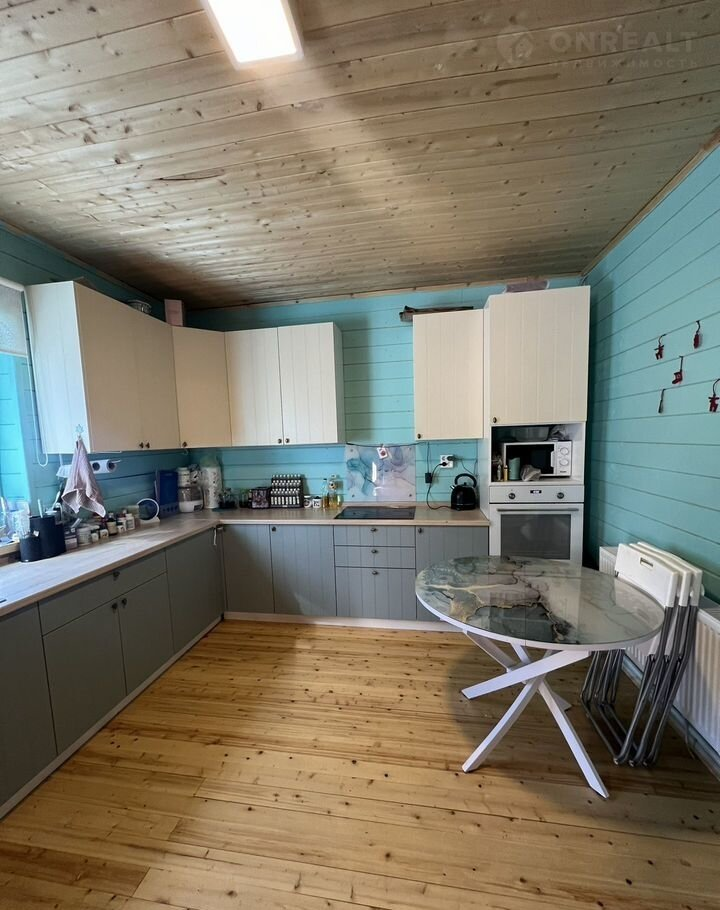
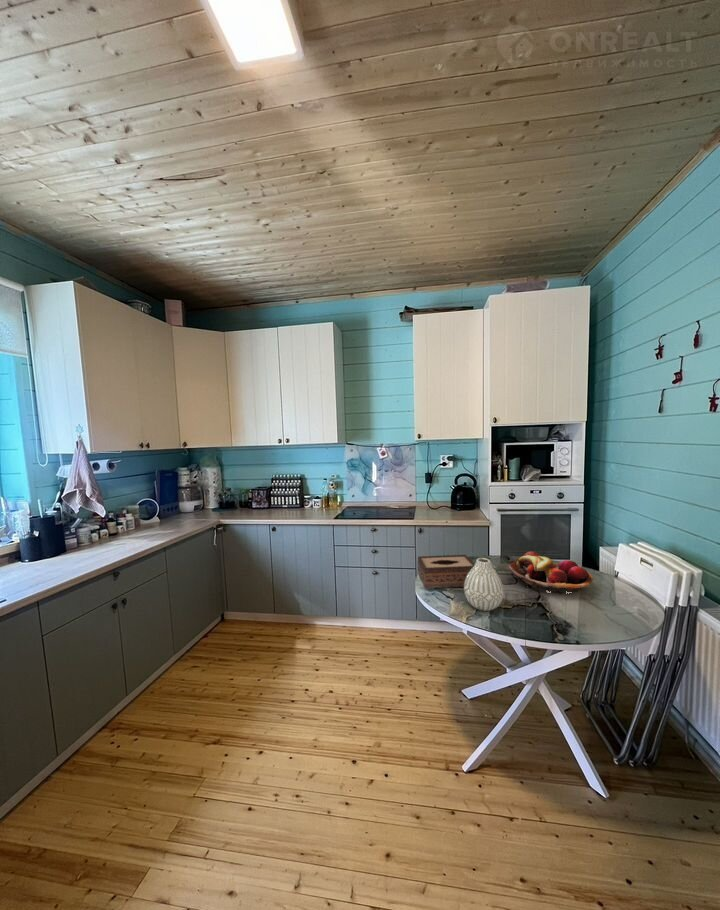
+ tissue box [417,554,475,590]
+ vase [463,557,505,612]
+ fruit basket [508,551,594,595]
